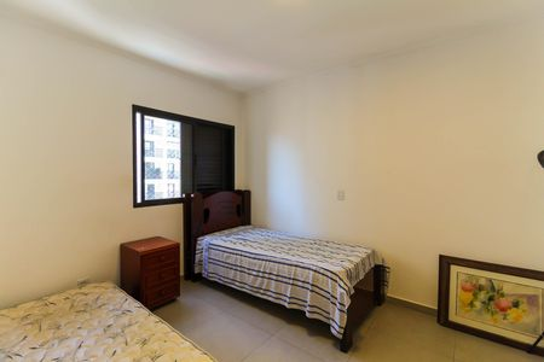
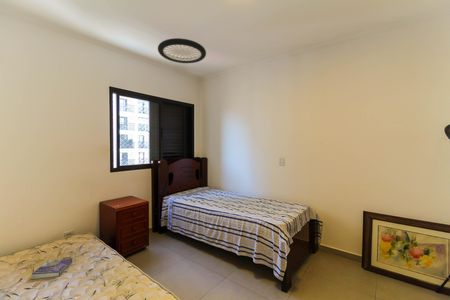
+ ceiling light [157,37,207,64]
+ book [30,257,73,280]
